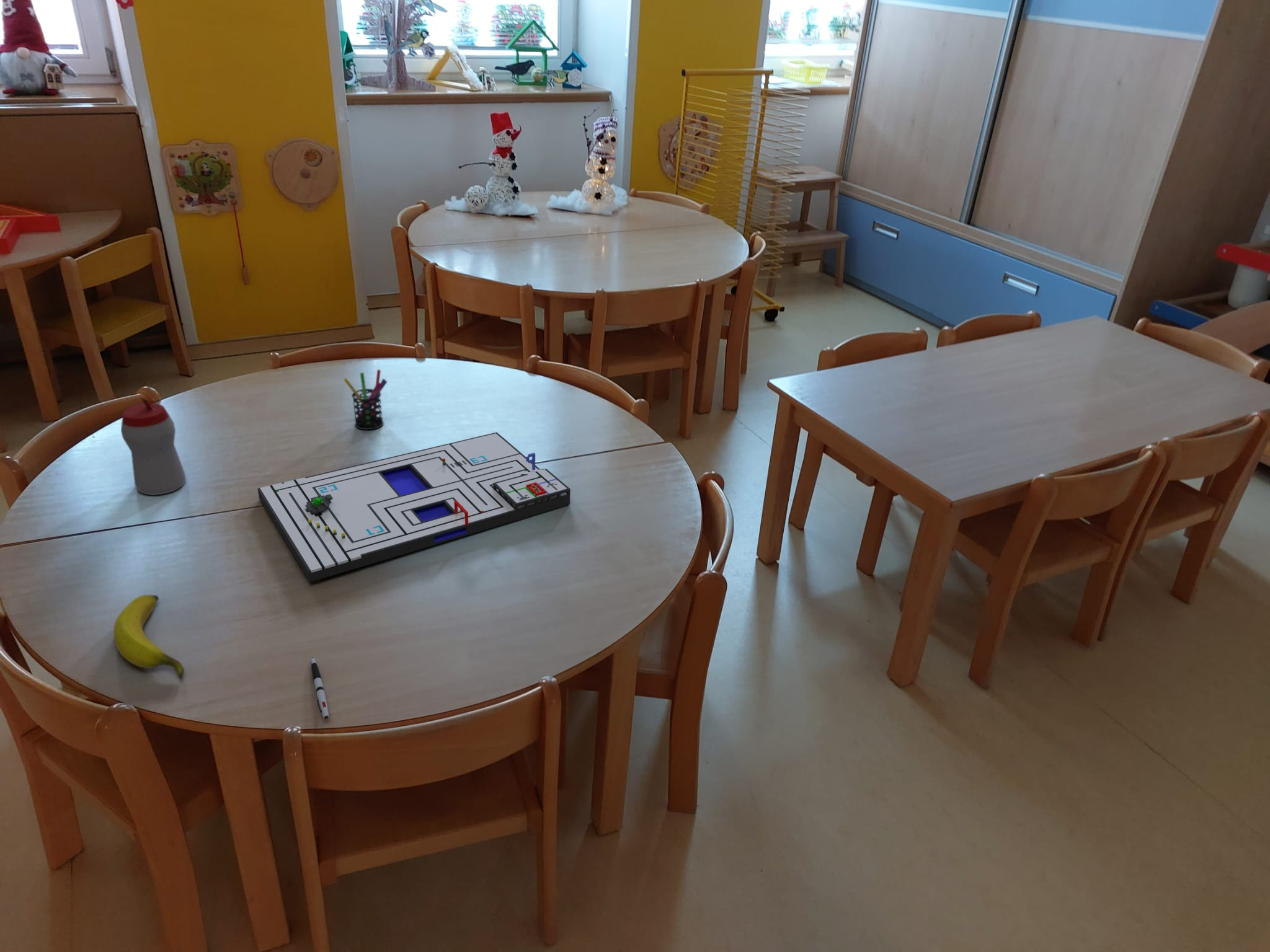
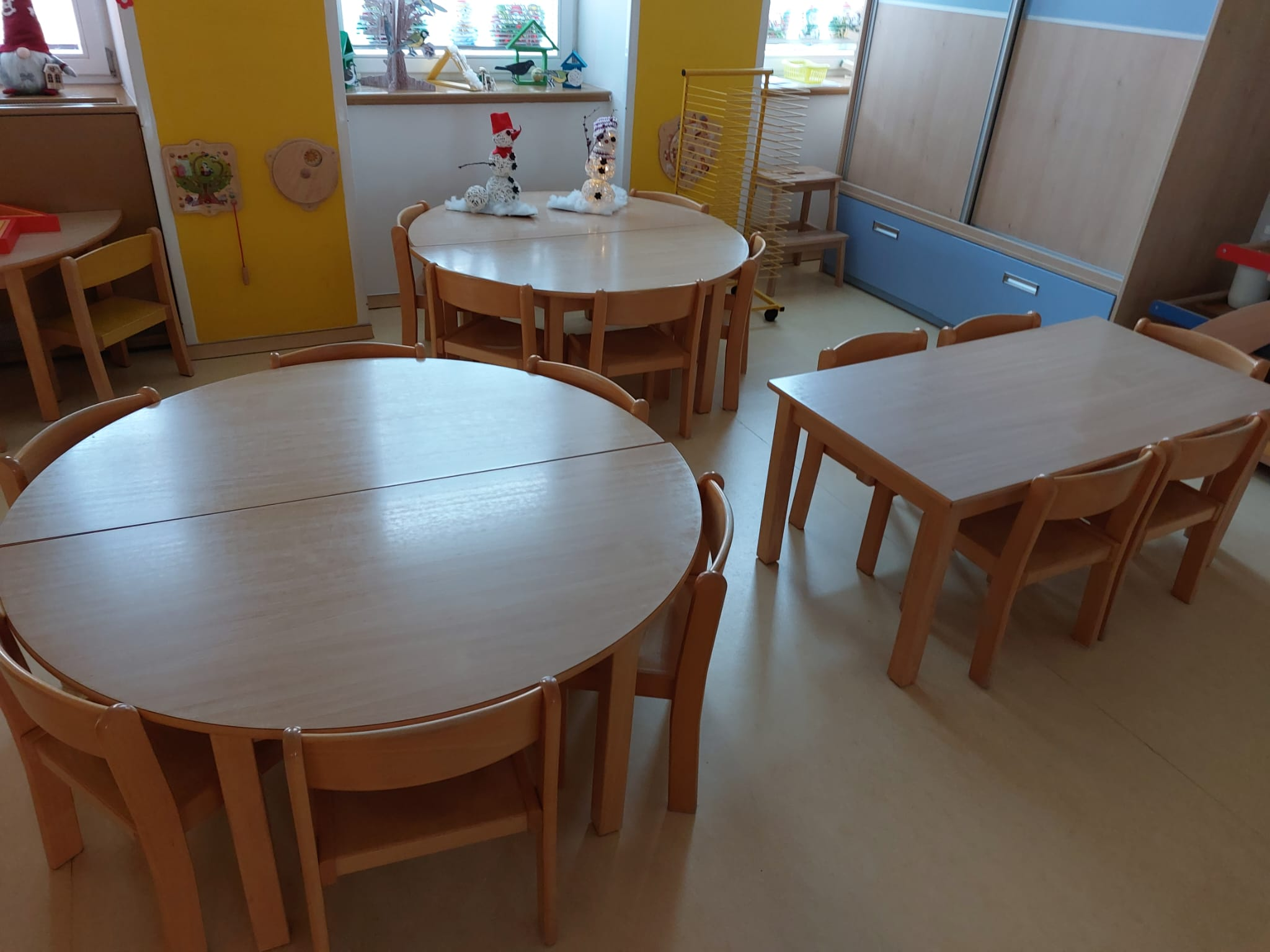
- banana [113,594,185,681]
- sippy cup [120,397,187,496]
- pen holder [343,369,388,431]
- pen [311,657,329,720]
- board game [257,431,571,583]
